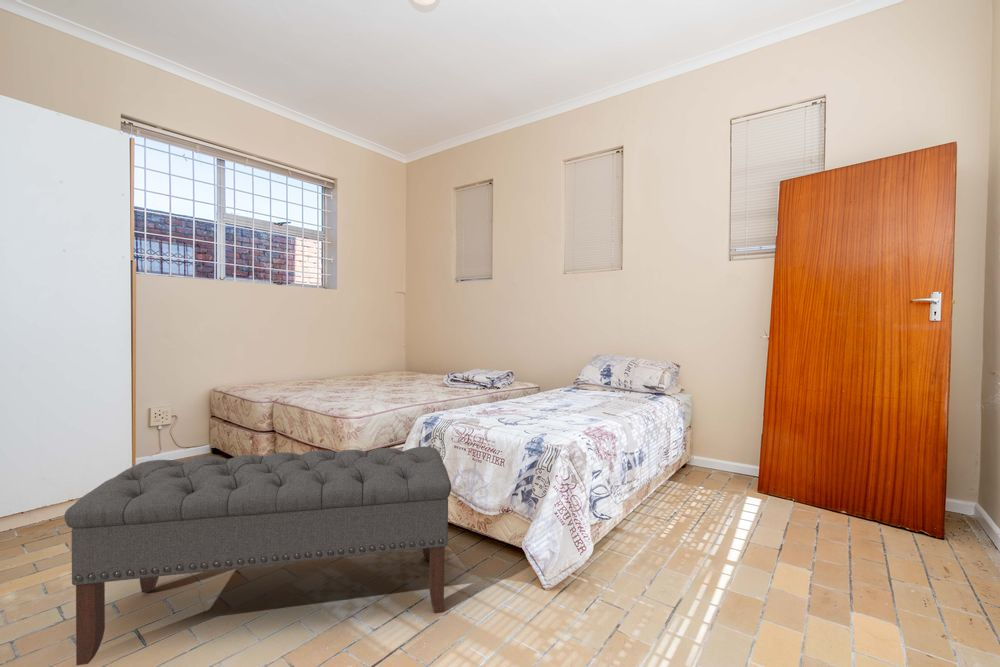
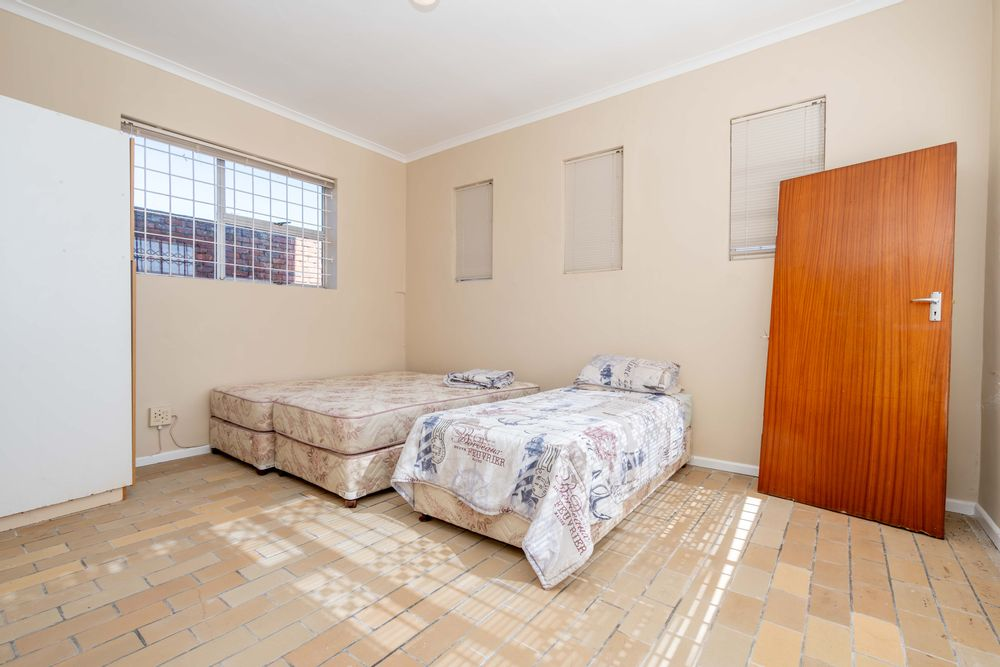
- bench [63,446,452,666]
